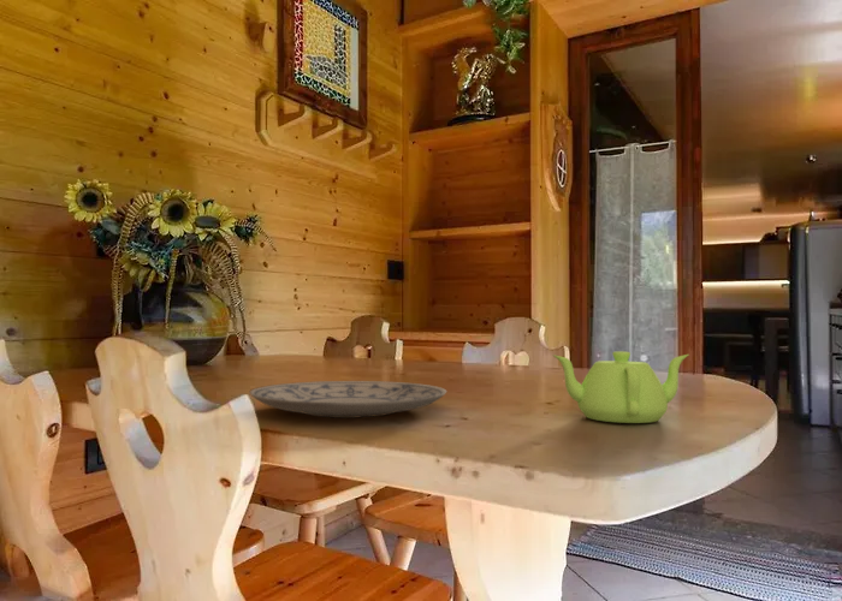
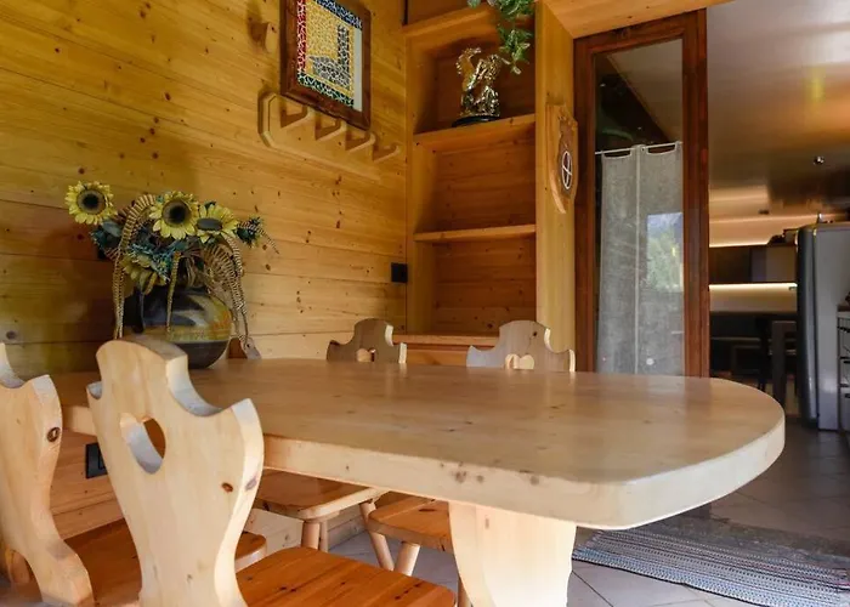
- plate [248,380,447,419]
- teapot [551,350,689,424]
